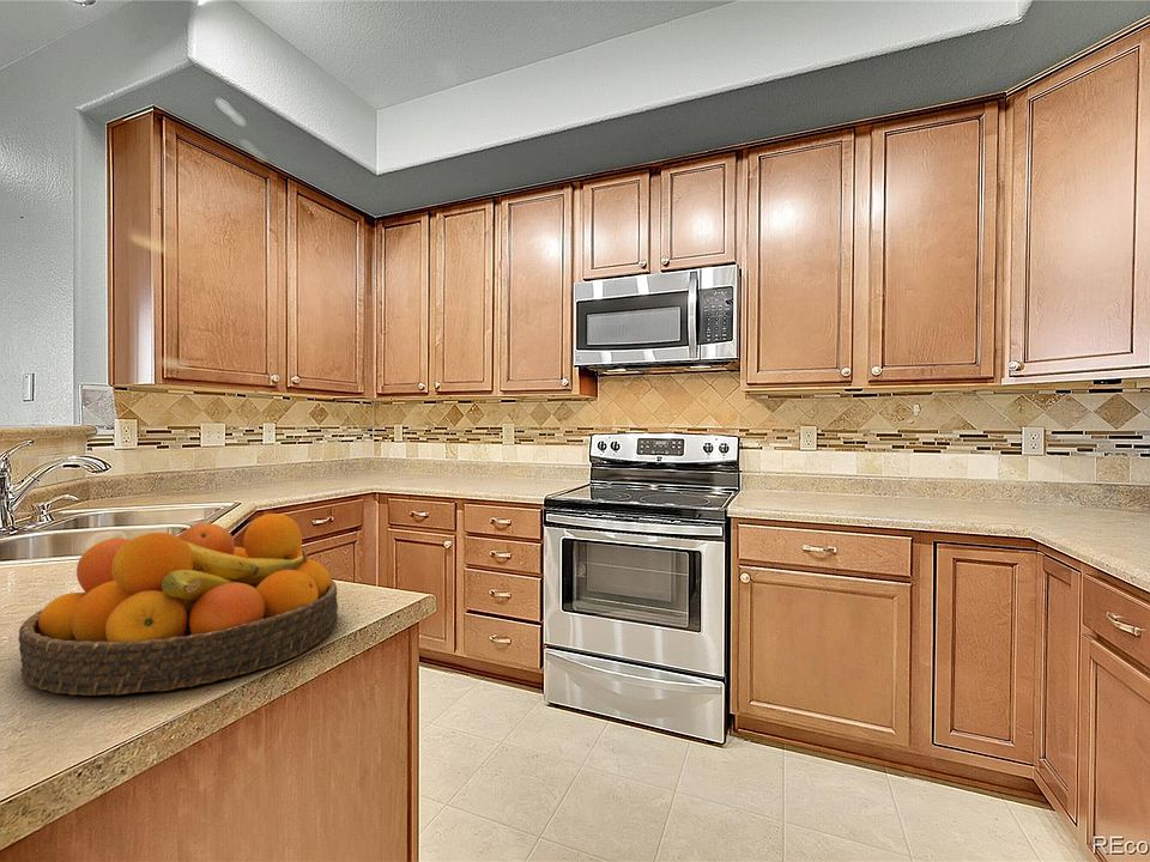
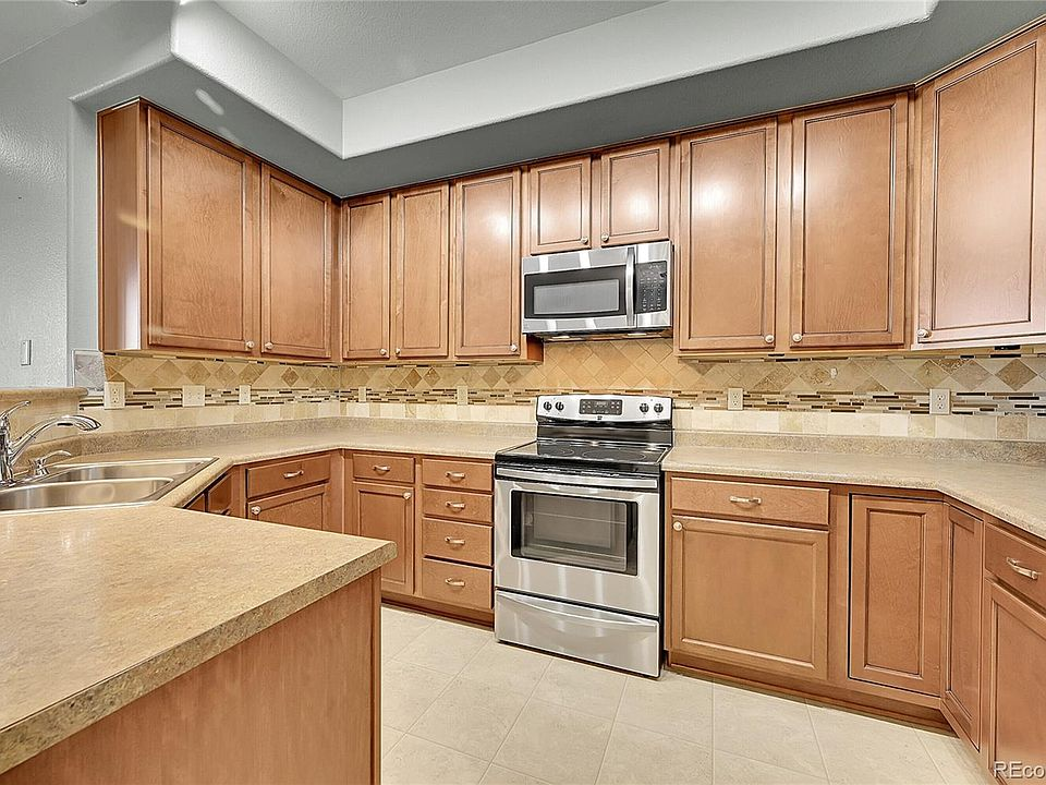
- fruit bowl [17,512,339,697]
